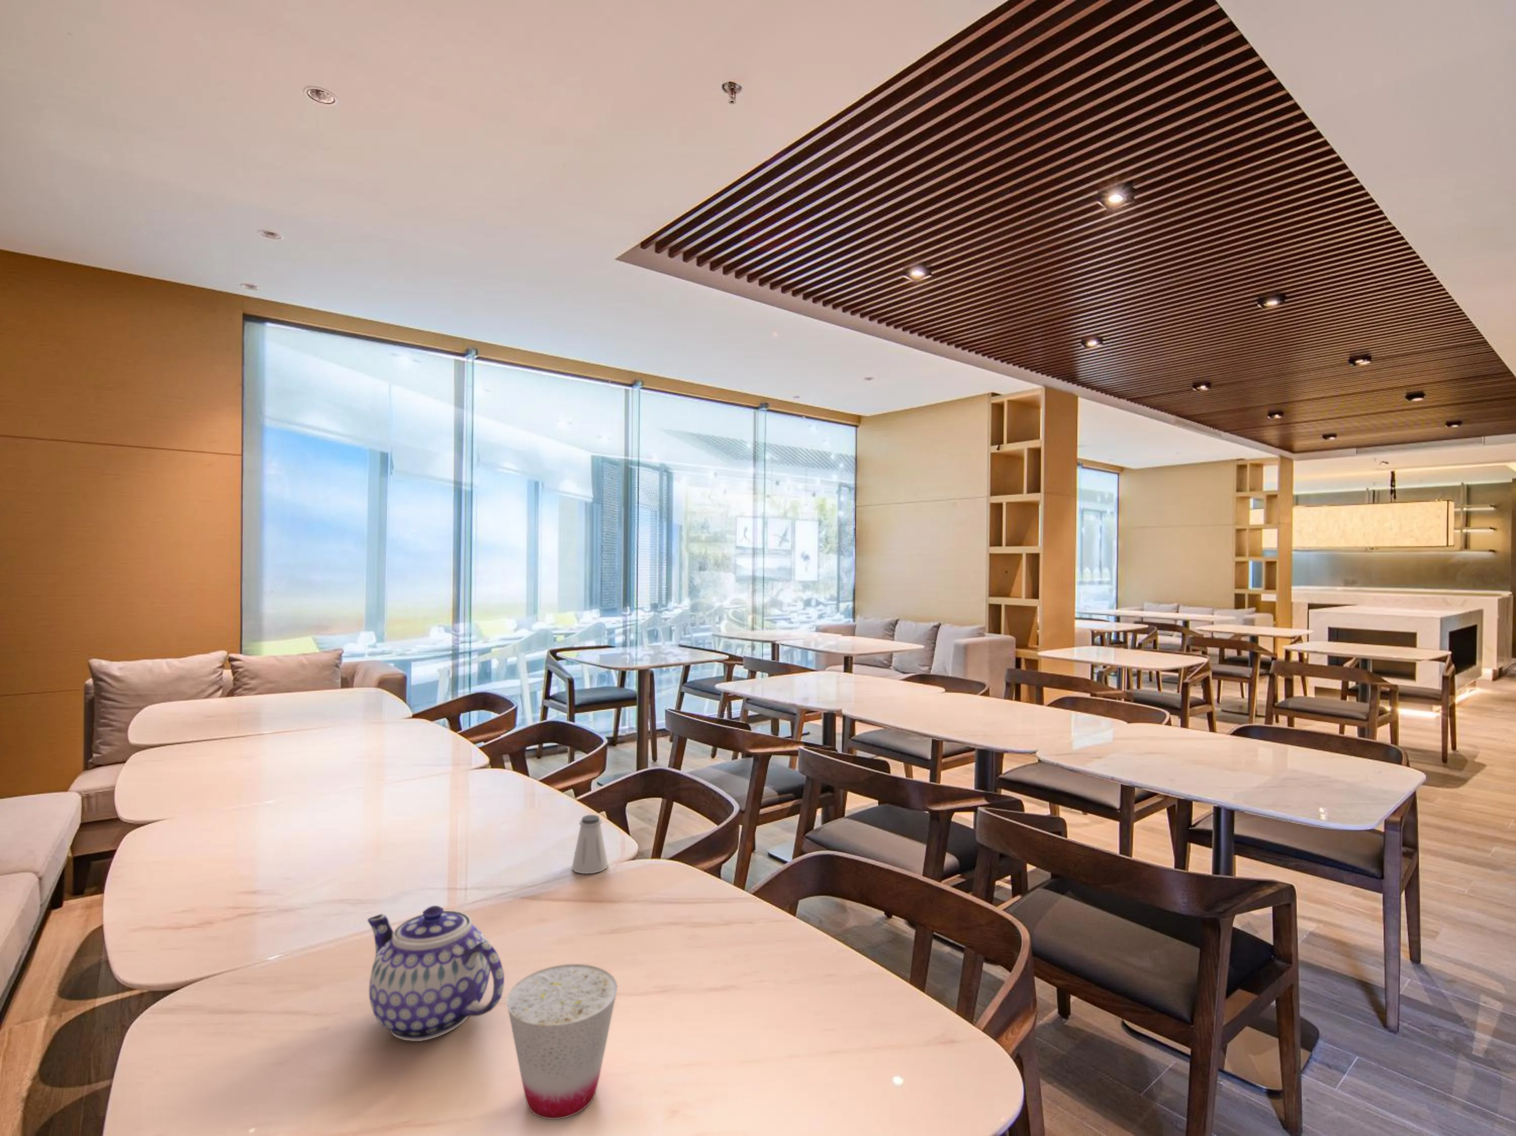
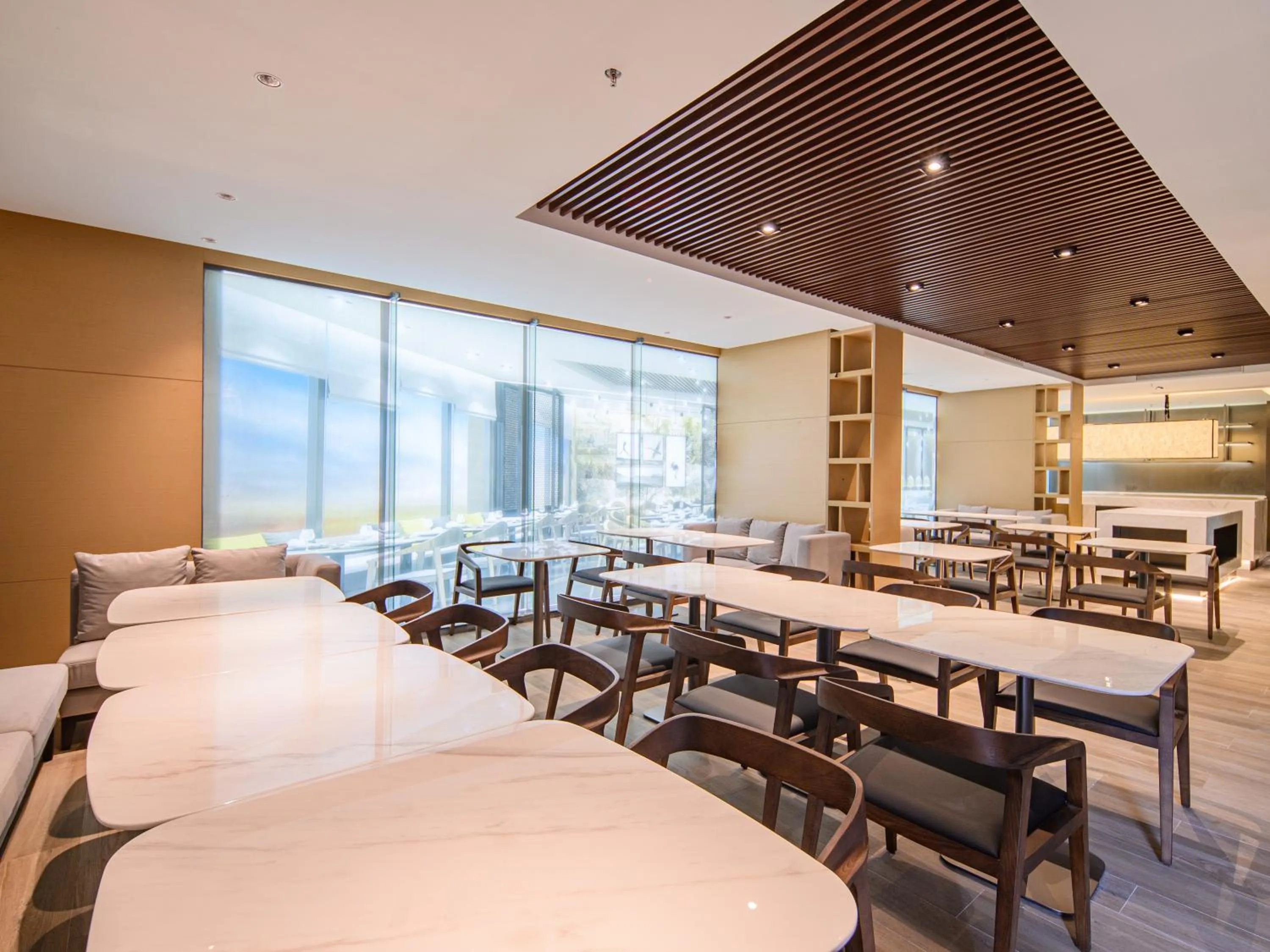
- teapot [366,906,505,1042]
- cup [506,964,618,1119]
- saltshaker [571,814,609,875]
